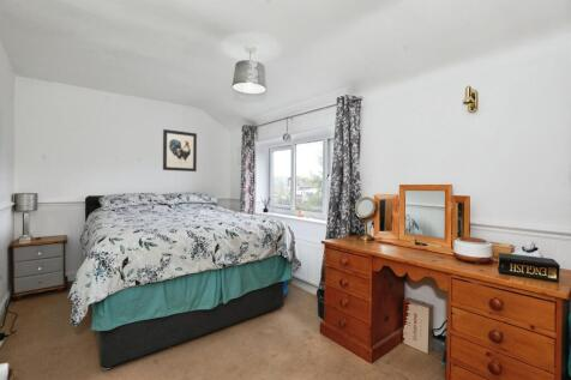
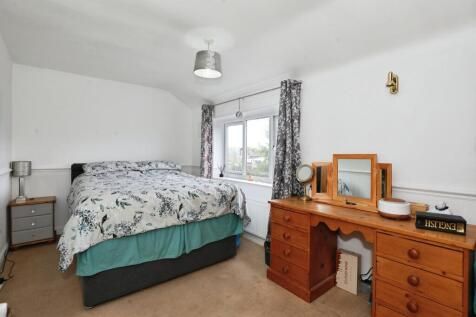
- wall art [162,128,198,173]
